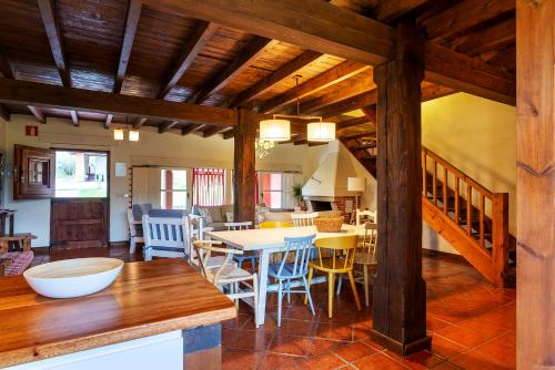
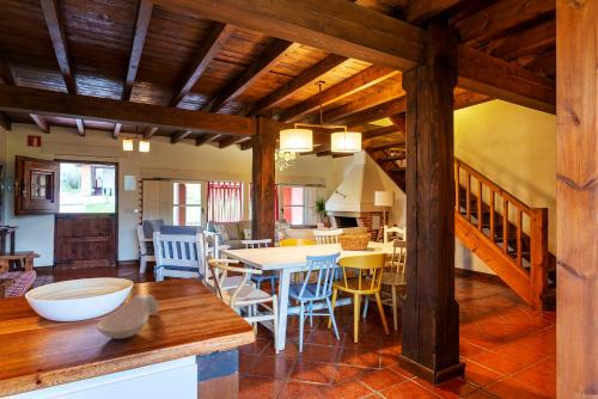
+ spoon rest [96,294,159,340]
